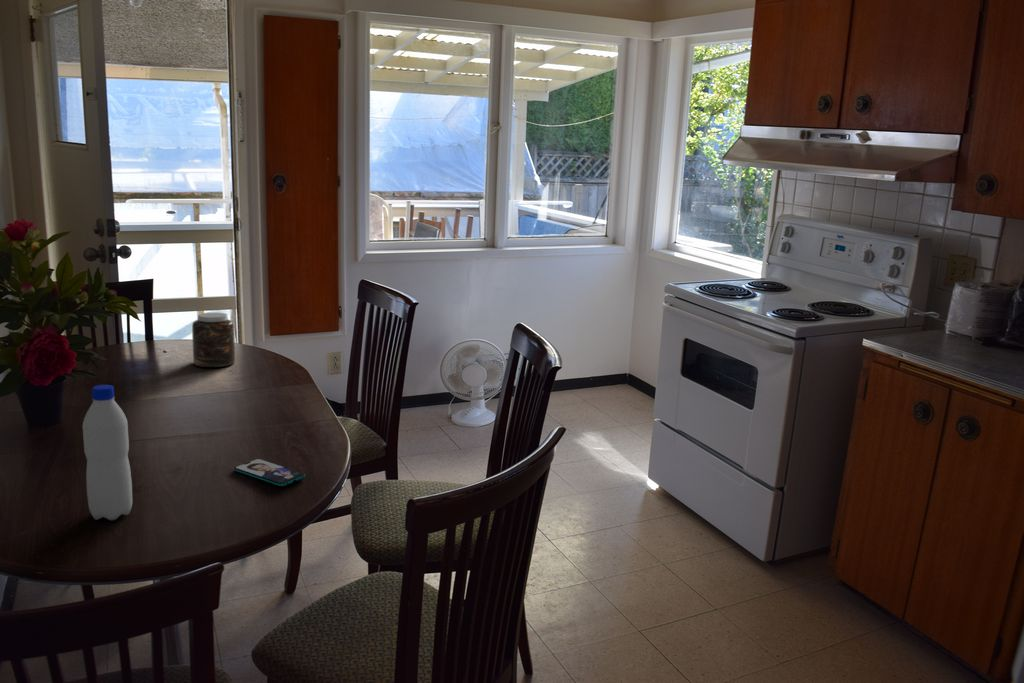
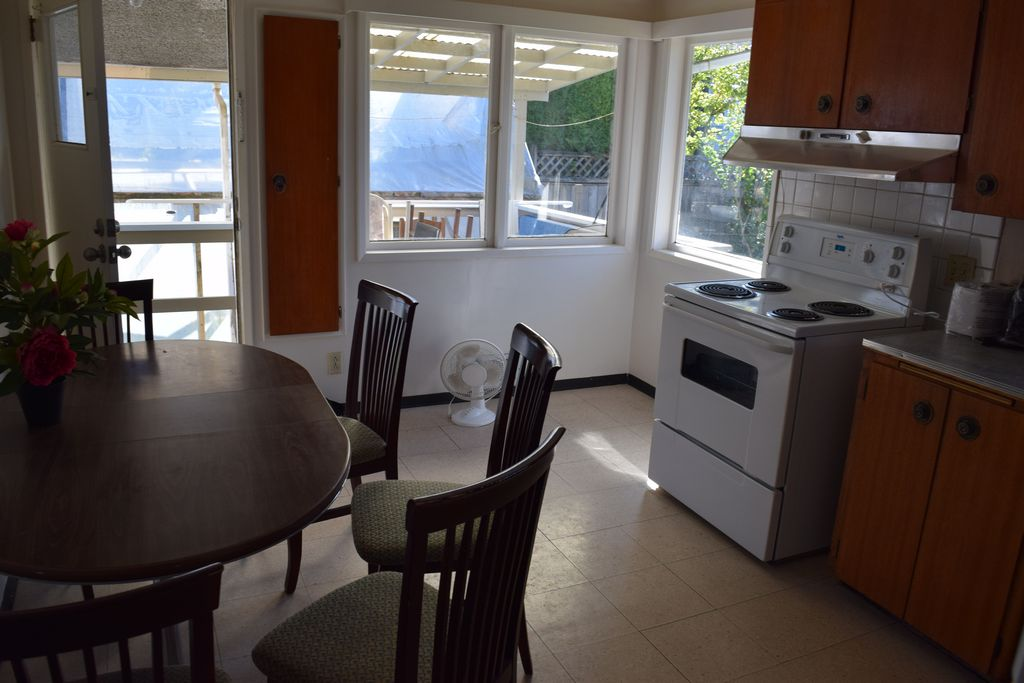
- water bottle [82,384,133,521]
- jar [191,311,236,368]
- smartphone [233,458,306,487]
